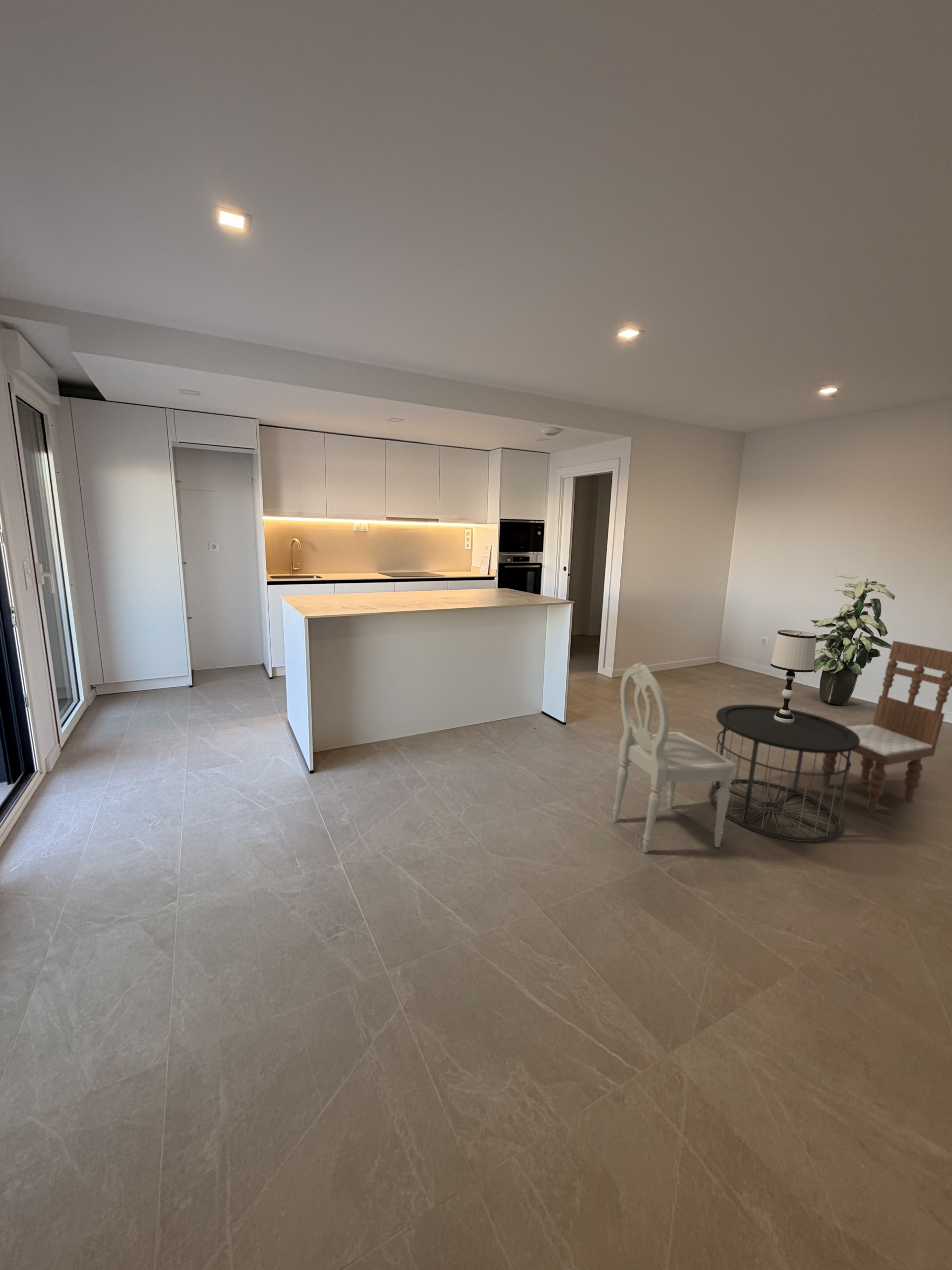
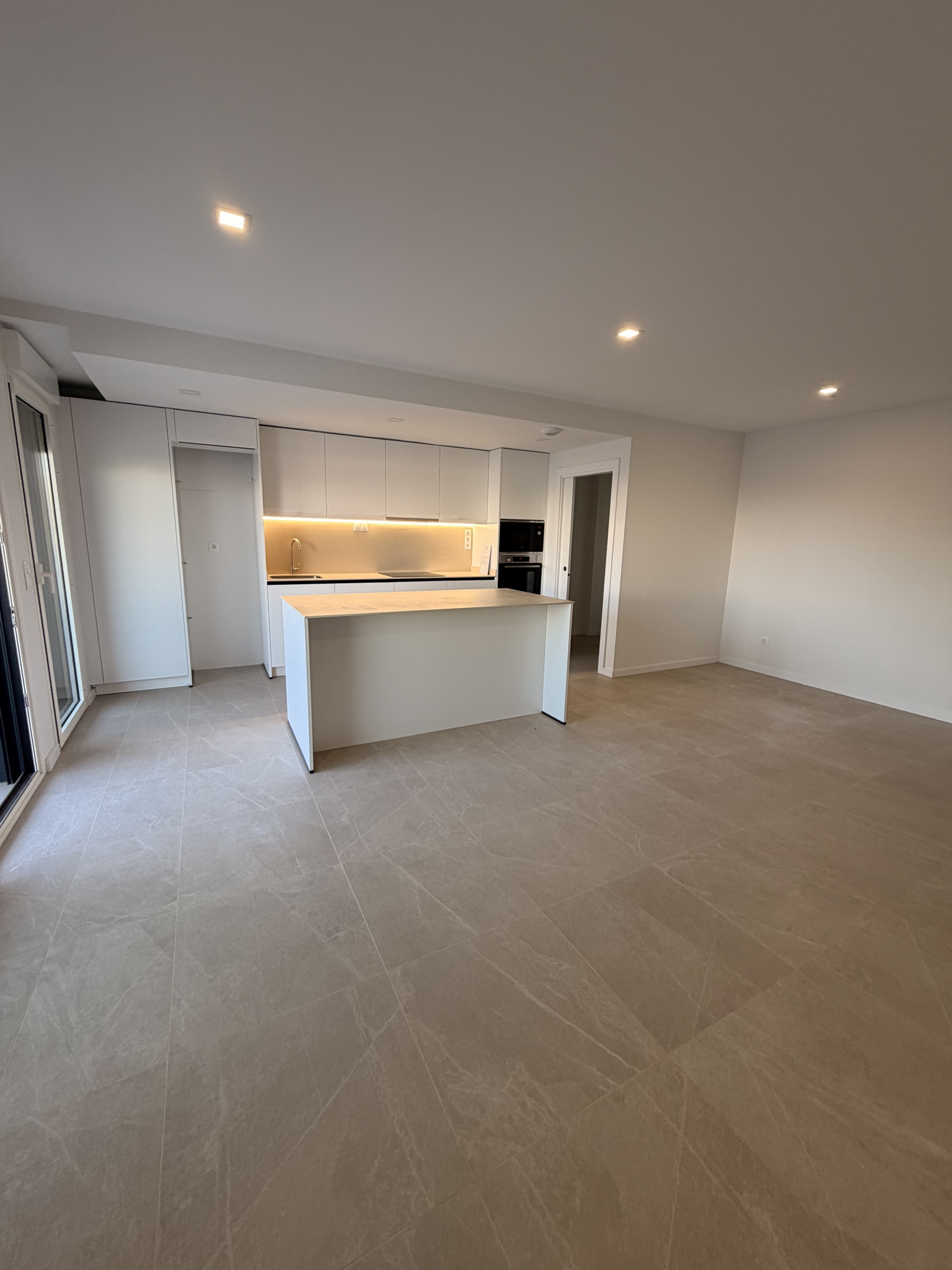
- side table [708,704,860,842]
- table lamp [770,630,817,723]
- indoor plant [810,573,896,706]
- dining chair [821,640,952,812]
- dining chair [612,662,736,853]
